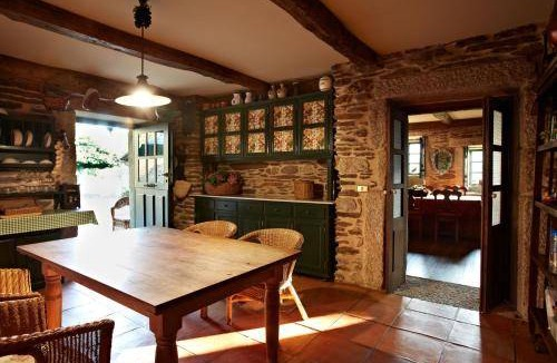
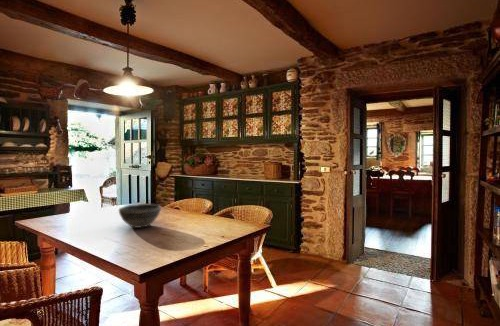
+ bowl [118,203,162,229]
